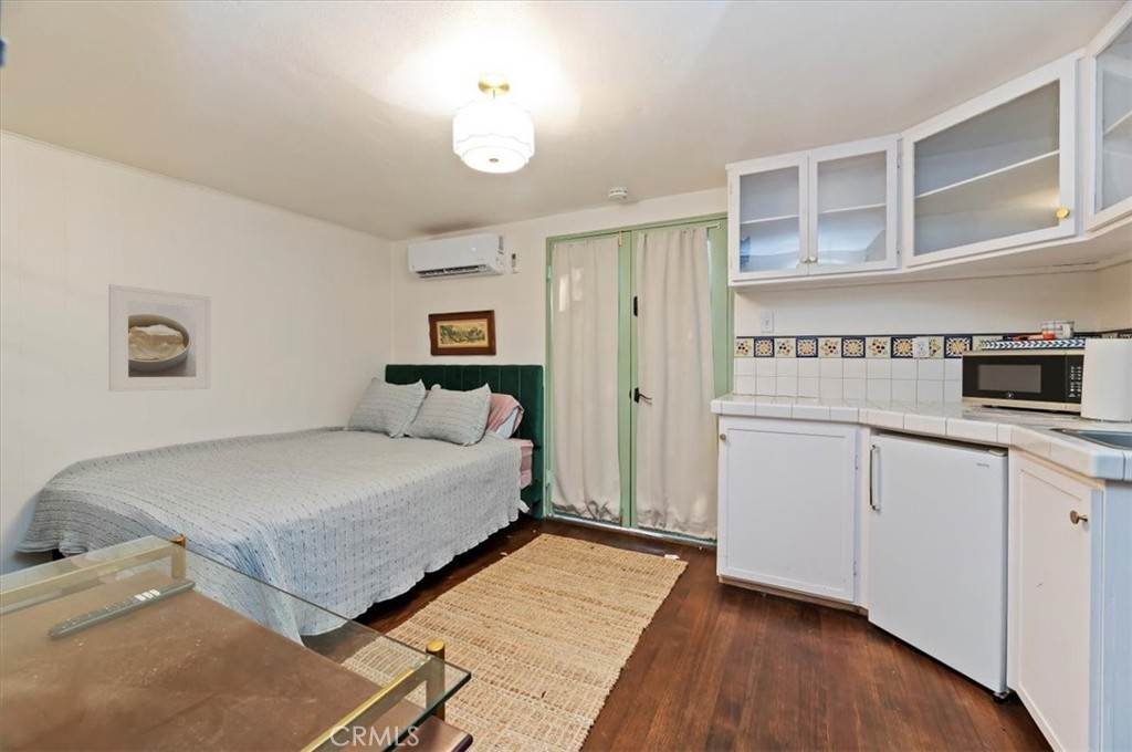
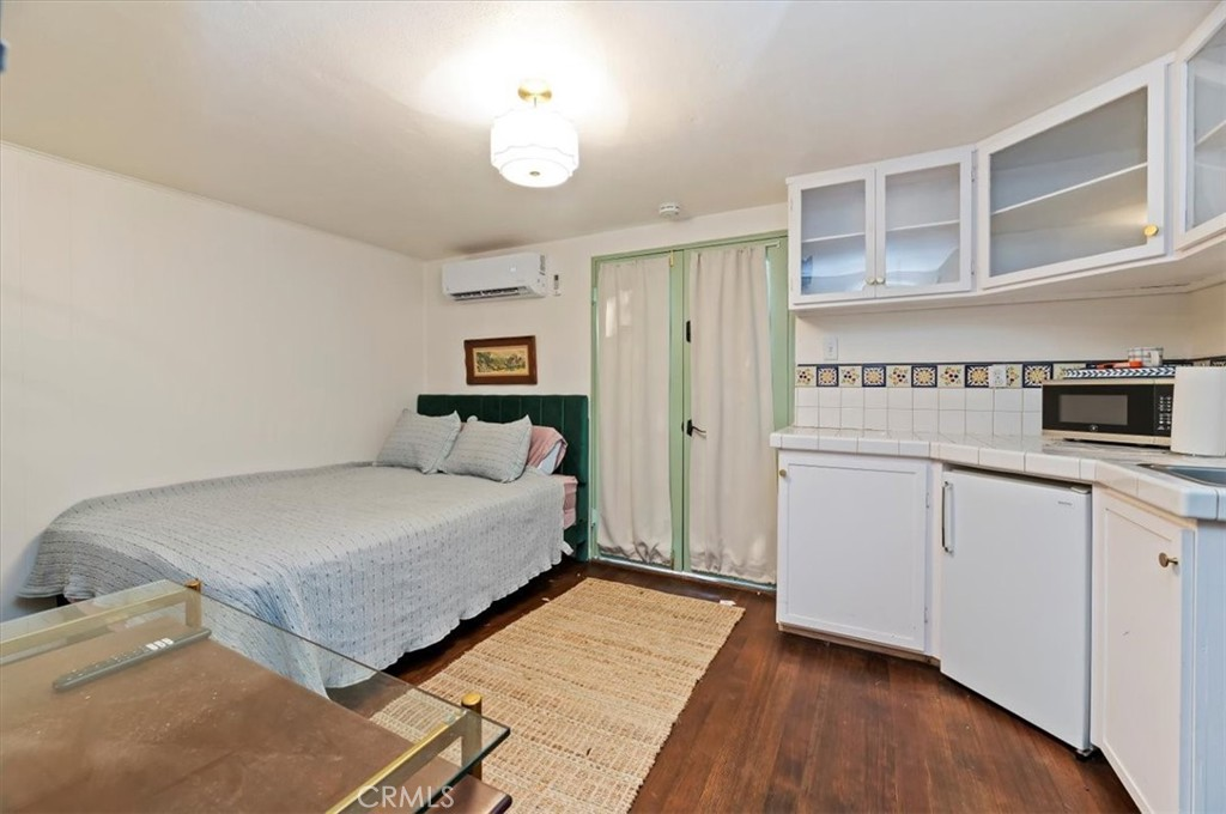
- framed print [107,283,211,393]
